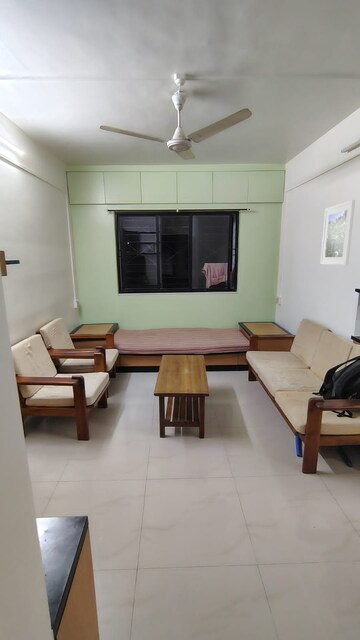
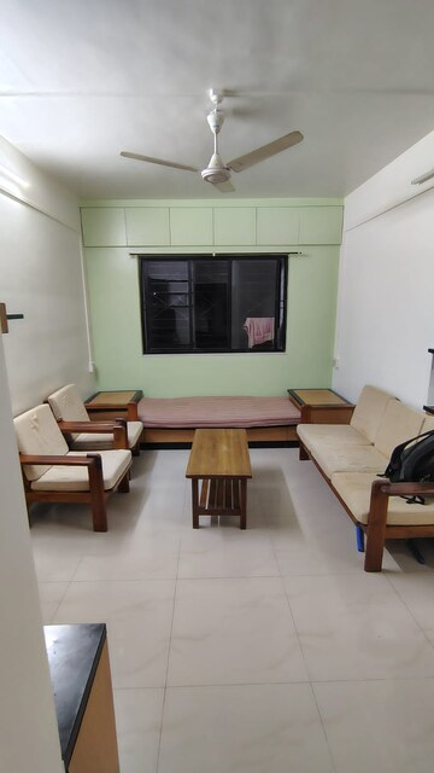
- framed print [319,199,356,266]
